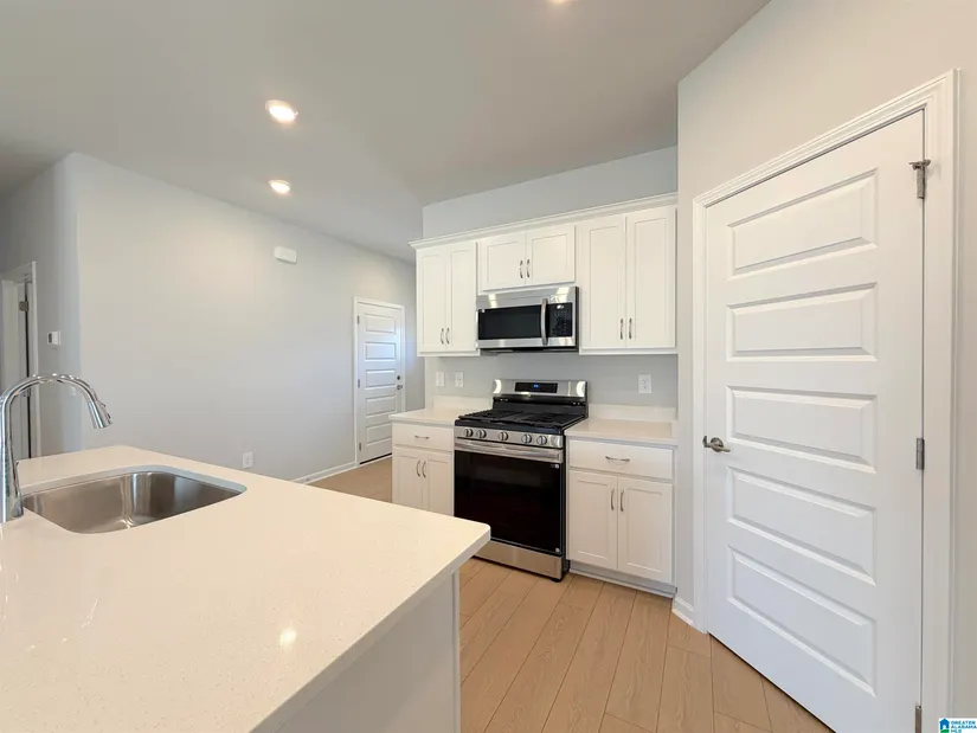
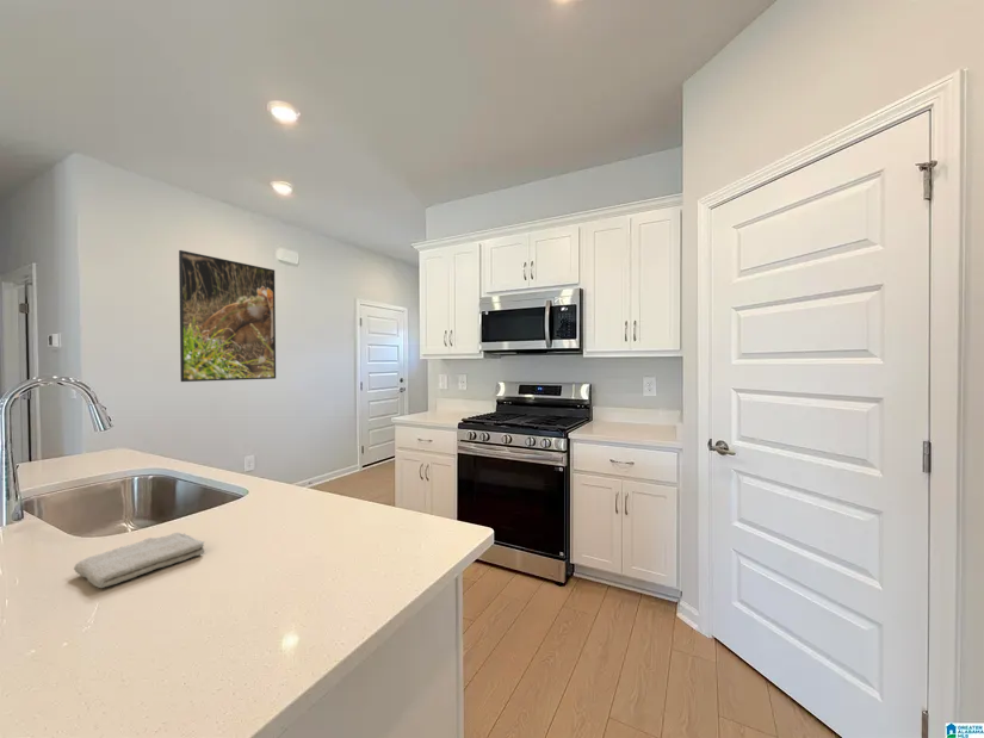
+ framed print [178,249,277,383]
+ washcloth [73,532,205,589]
